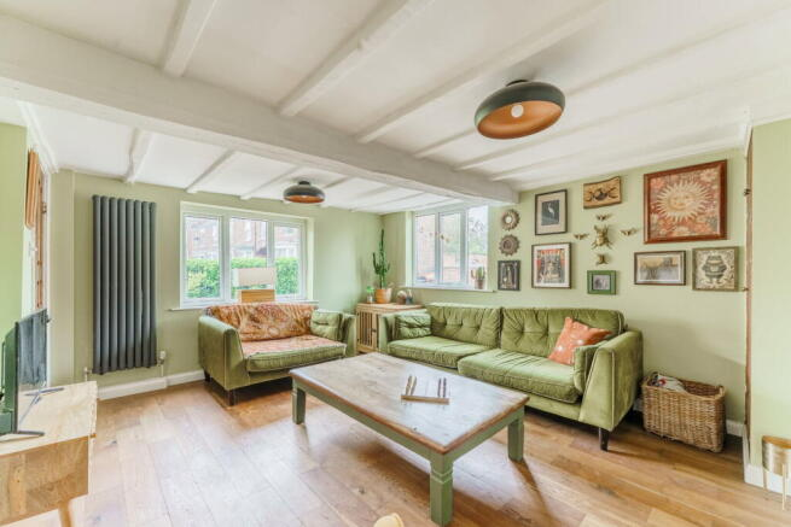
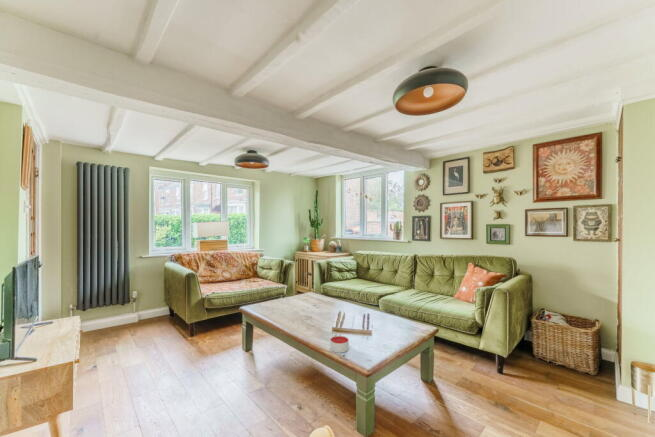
+ candle [330,335,349,354]
